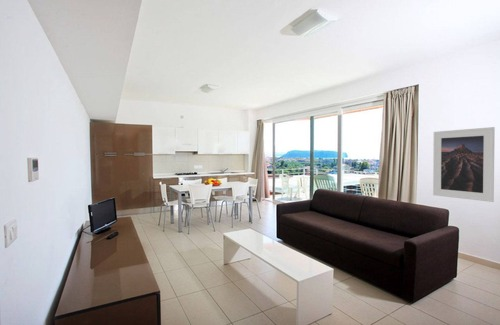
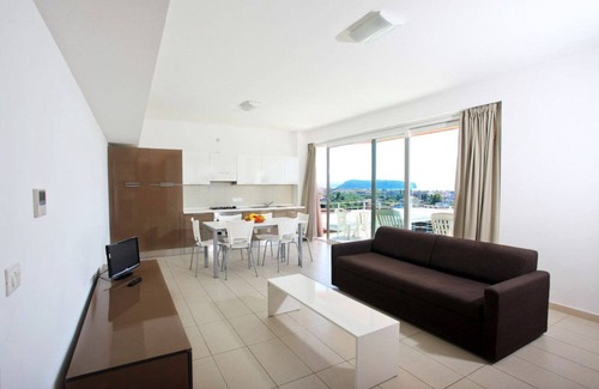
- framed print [432,126,496,203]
